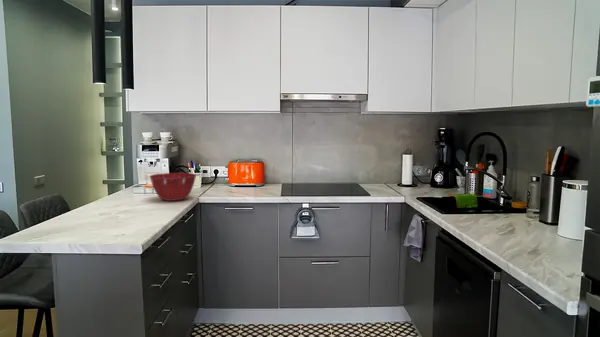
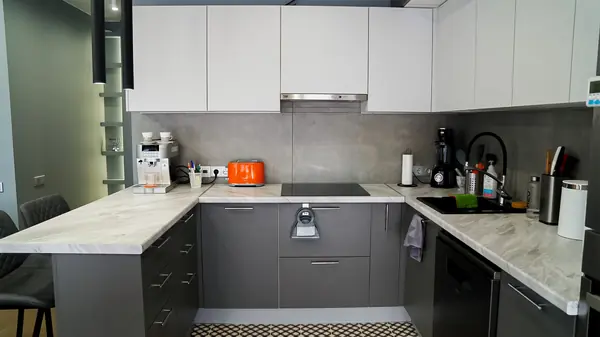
- mixing bowl [148,172,197,202]
